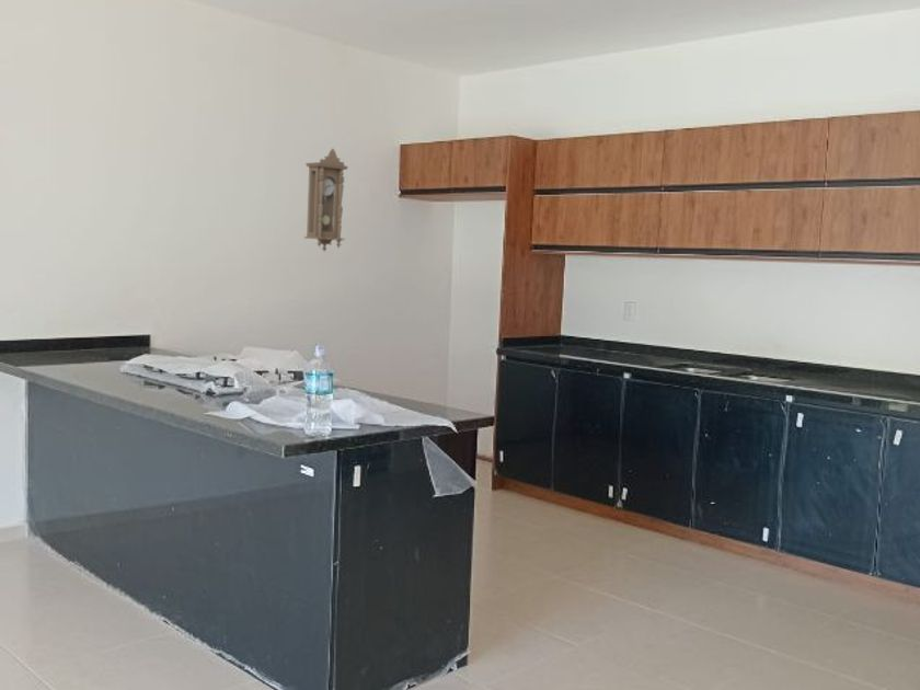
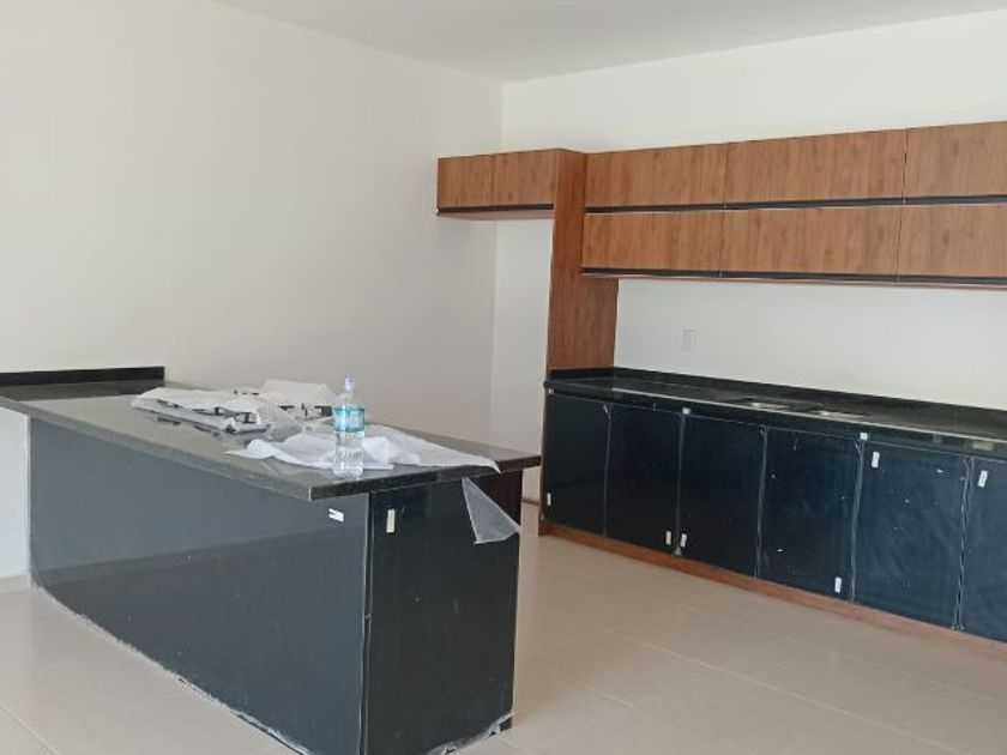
- pendulum clock [303,148,349,253]
